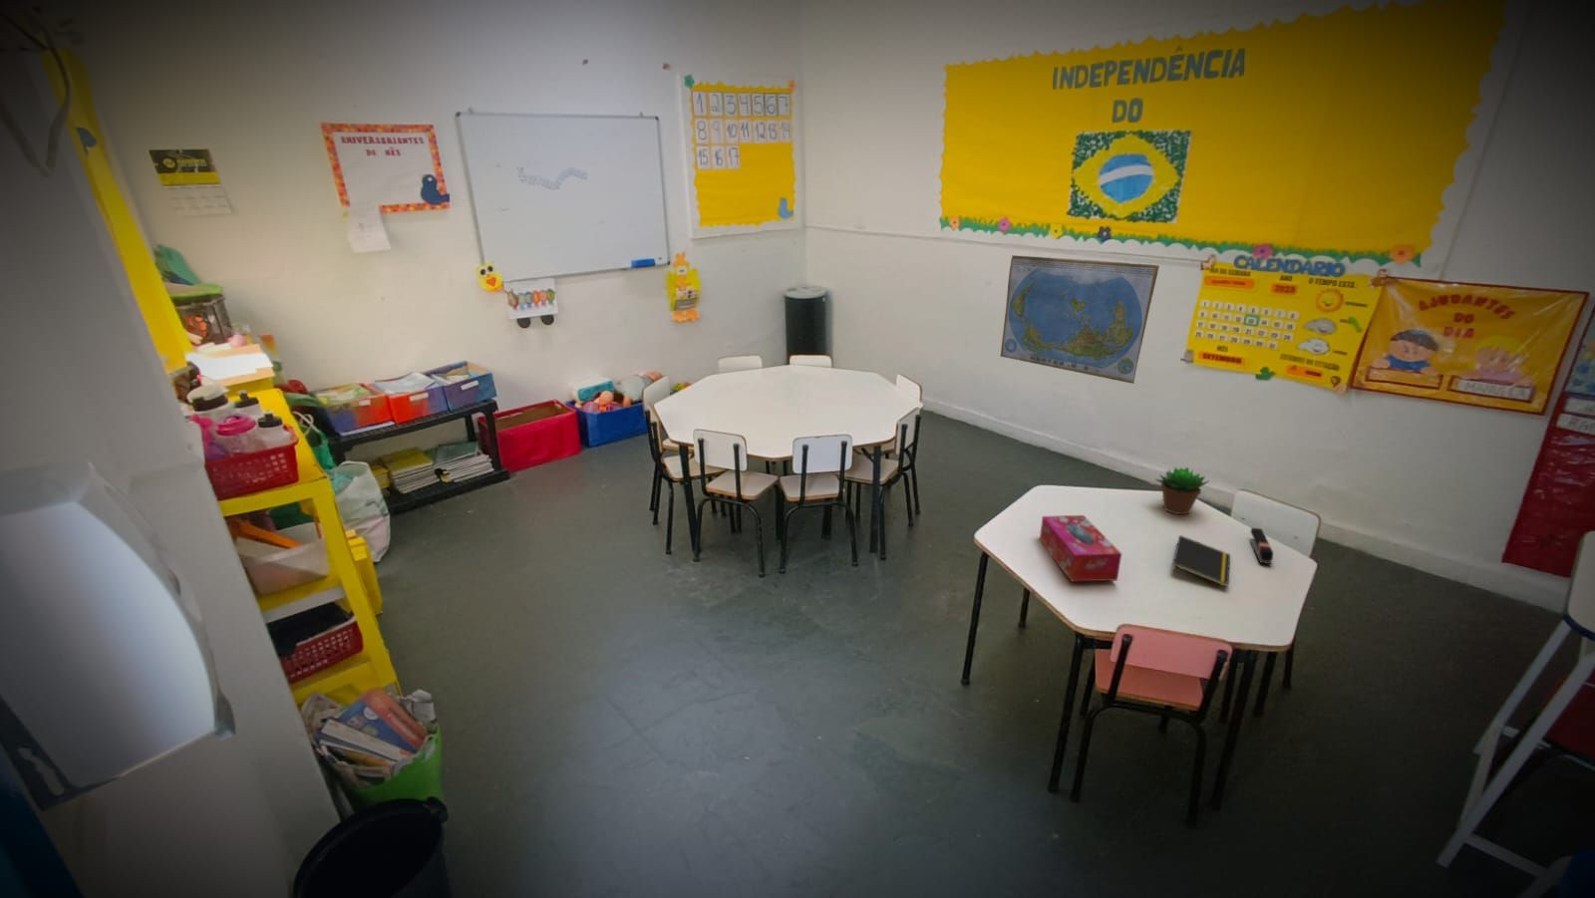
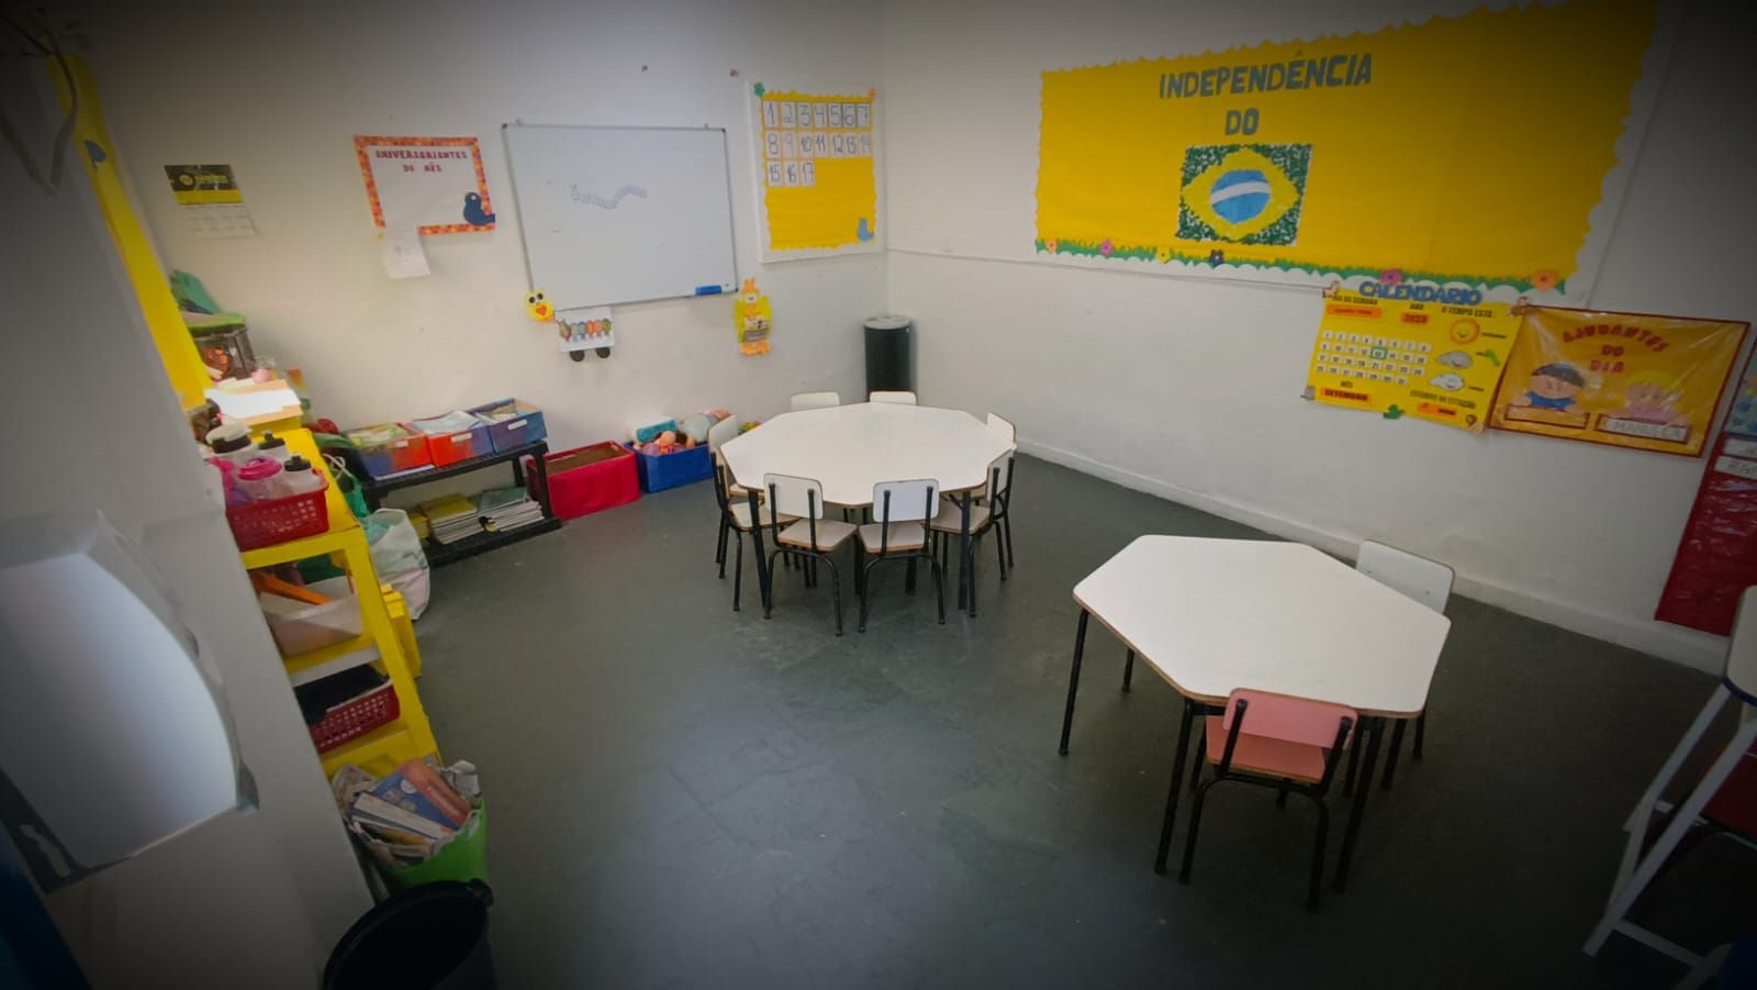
- succulent plant [1155,465,1210,516]
- world map [999,254,1160,384]
- stapler [1249,527,1274,565]
- notepad [1171,534,1231,588]
- tissue box [1039,515,1123,583]
